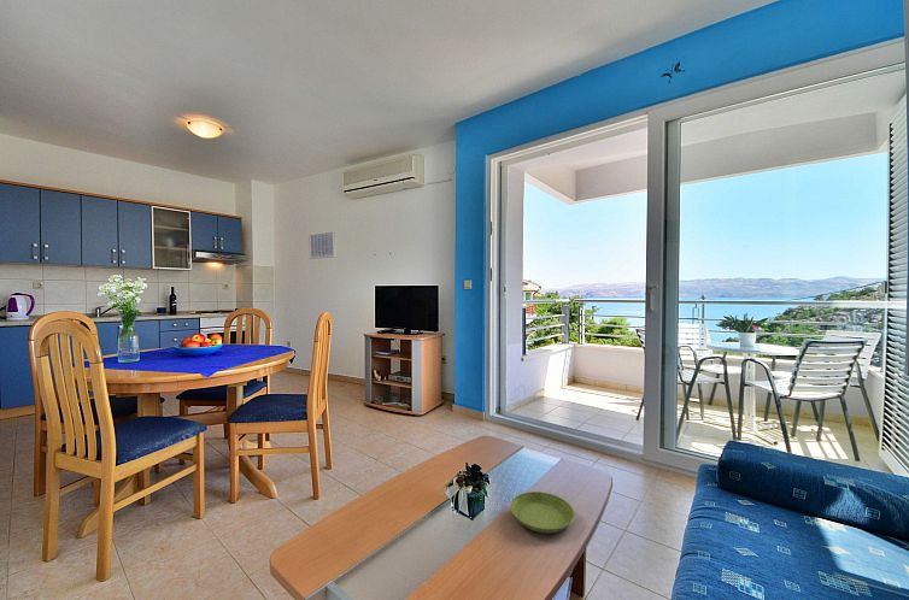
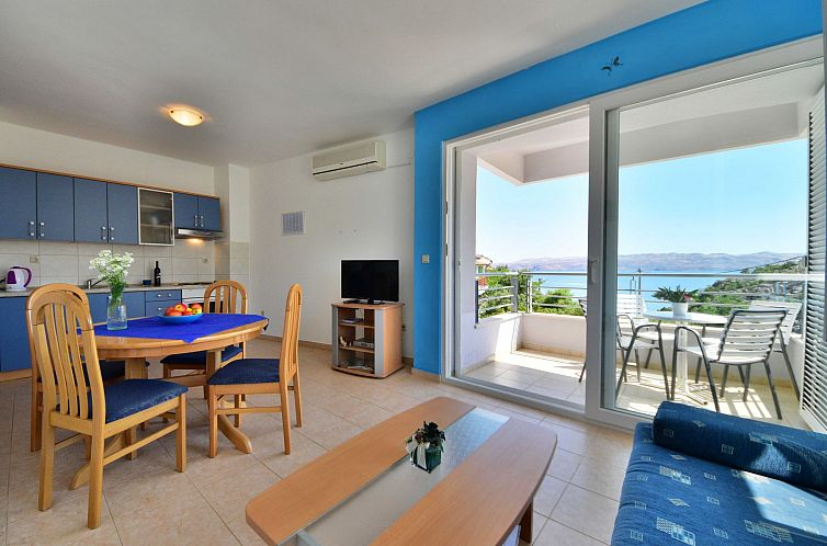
- saucer [510,490,575,534]
